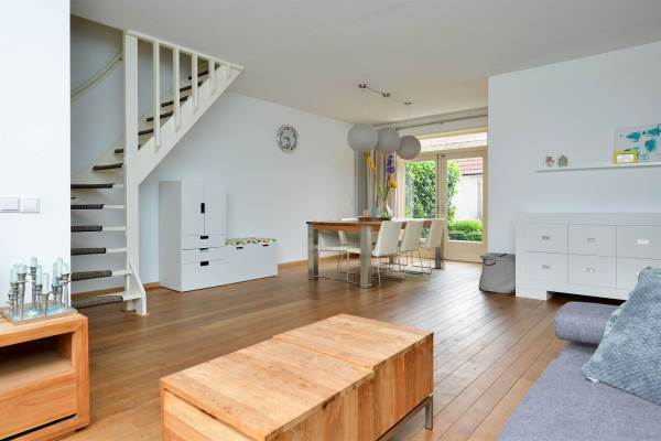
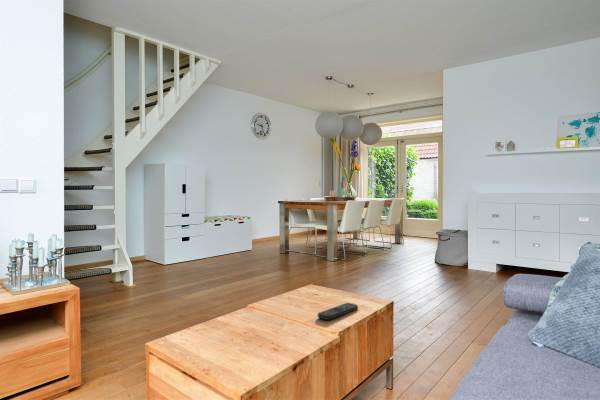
+ remote control [317,302,359,321]
